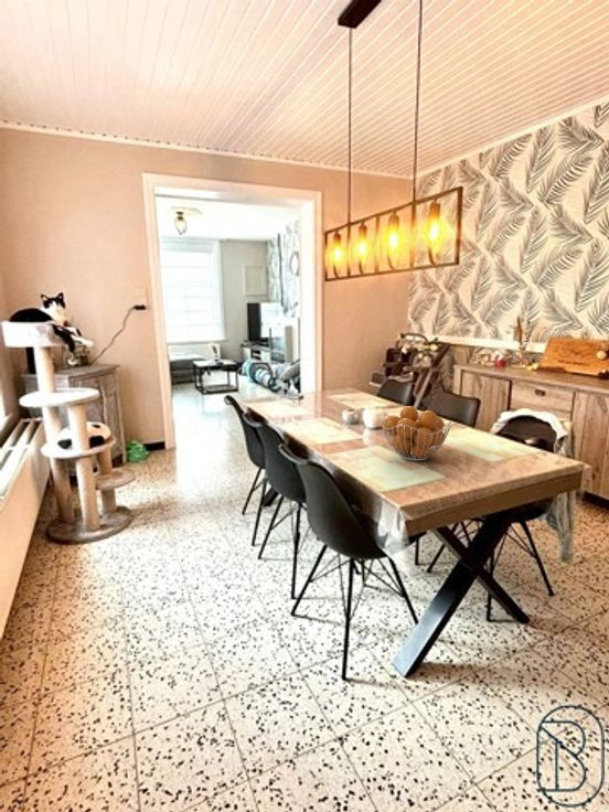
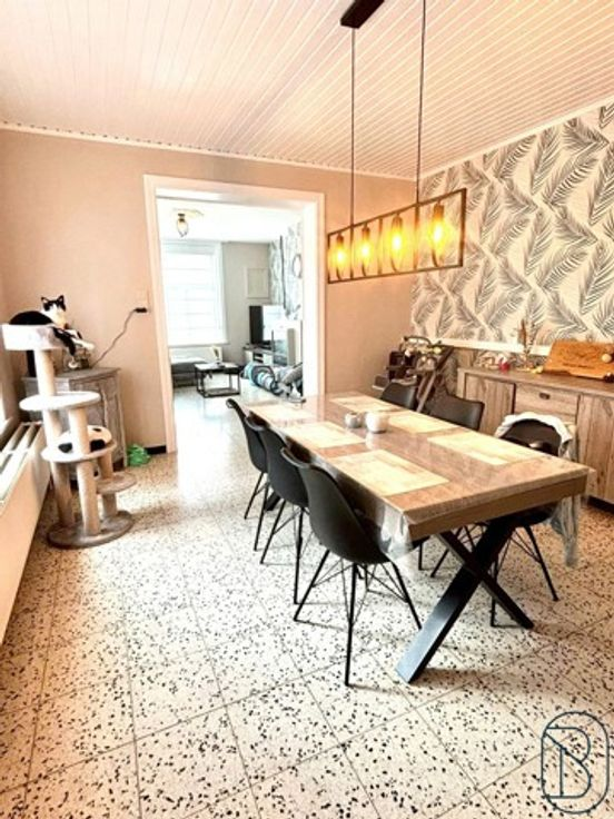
- fruit basket [381,405,452,462]
